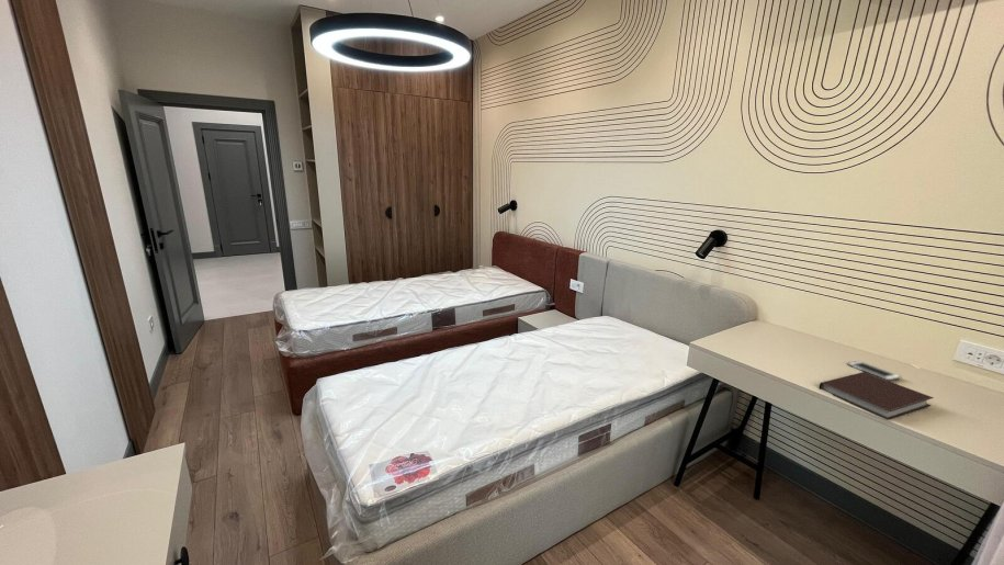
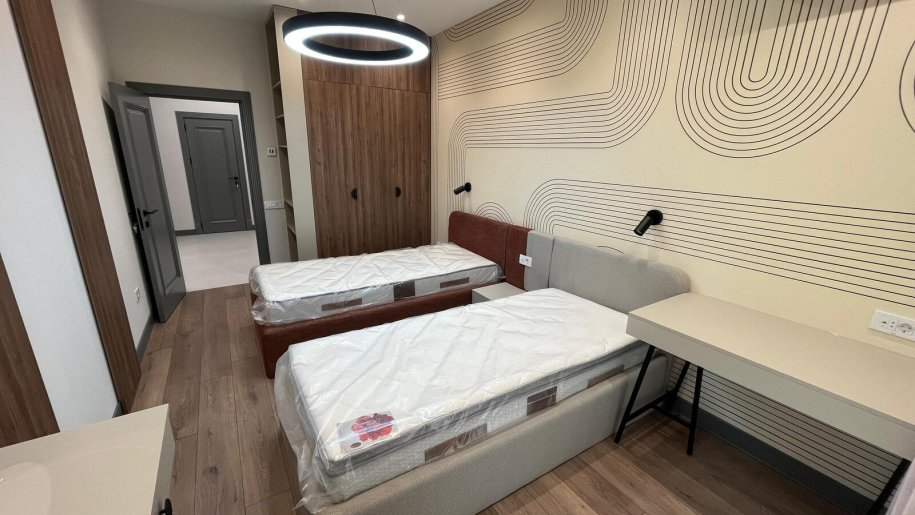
- notebook [817,371,935,421]
- cell phone [847,360,902,382]
